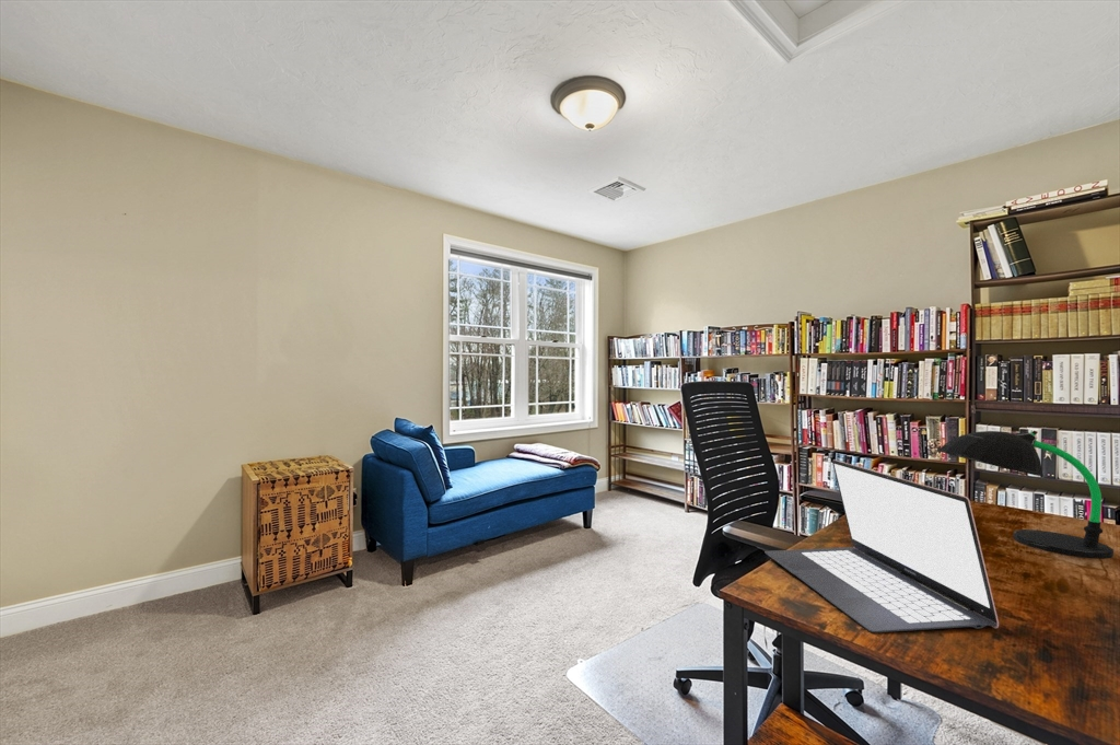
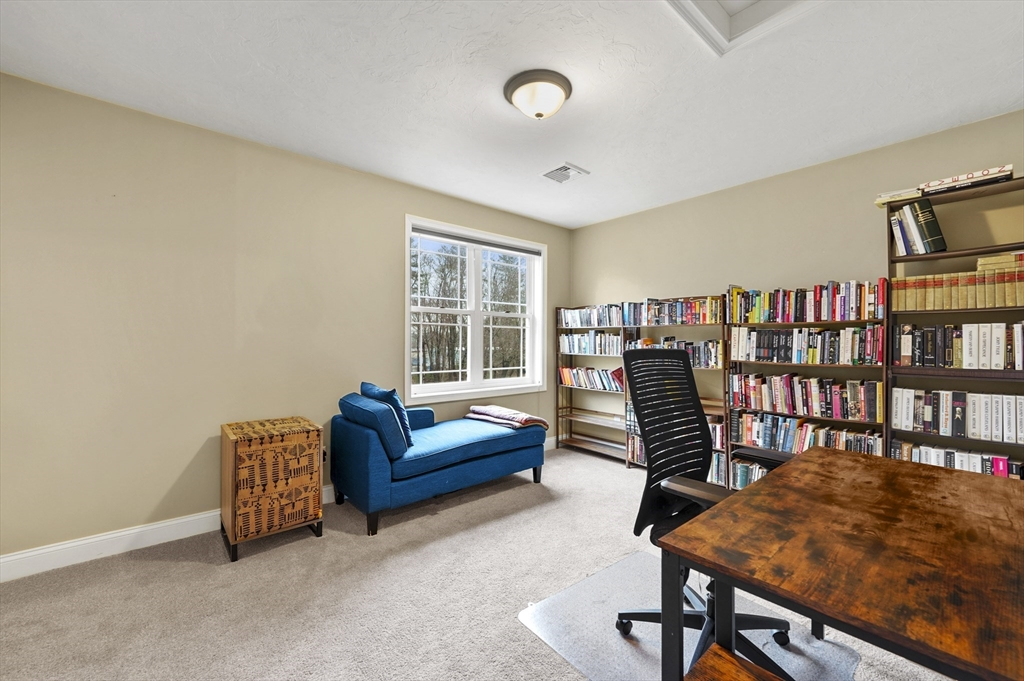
- desk lamp [937,430,1115,560]
- laptop [763,458,1000,633]
